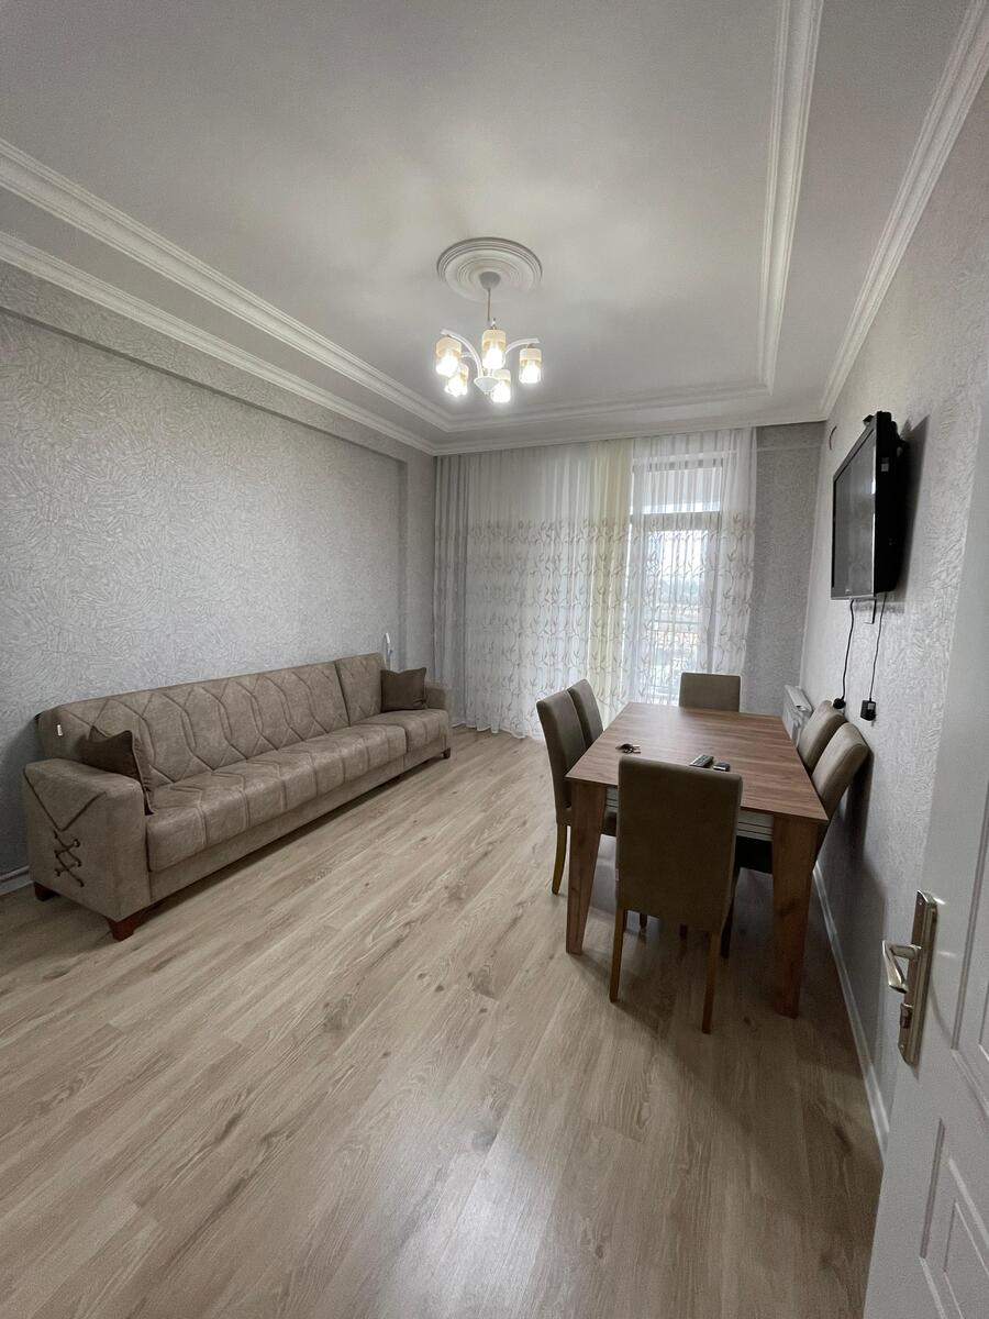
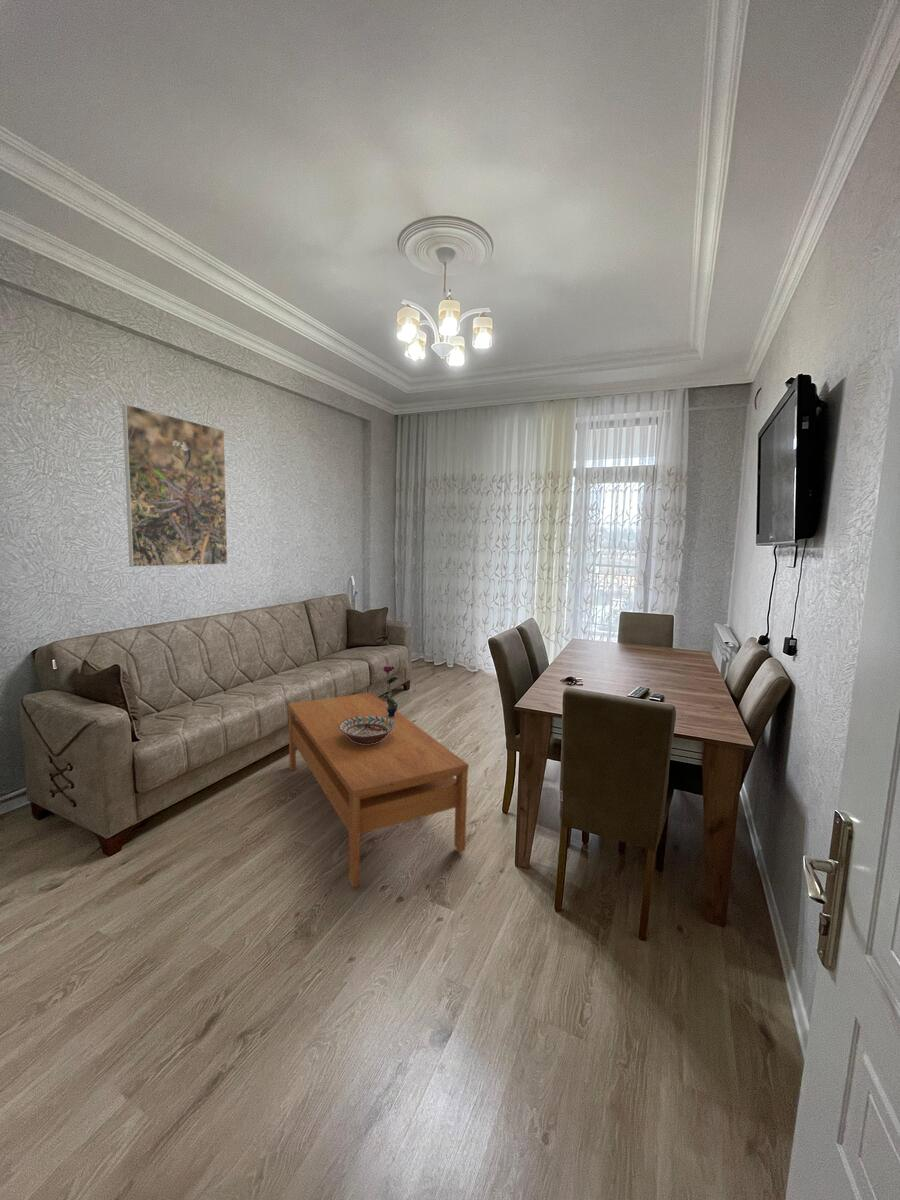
+ decorative bowl [339,716,396,744]
+ vase [379,665,399,717]
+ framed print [121,403,228,568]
+ coffee table [287,691,470,889]
